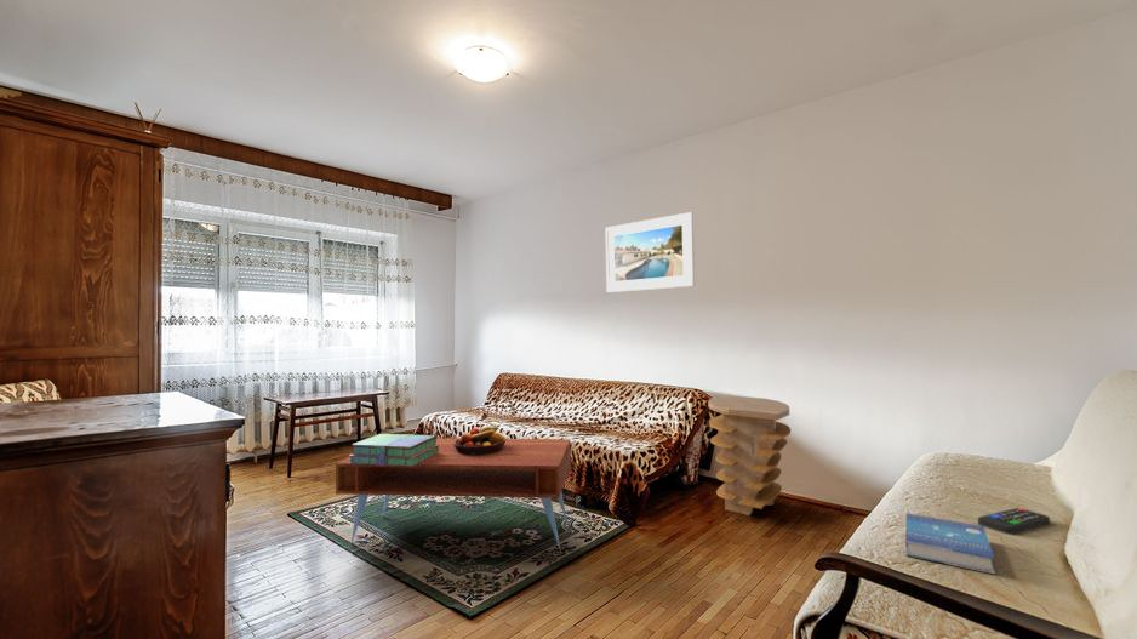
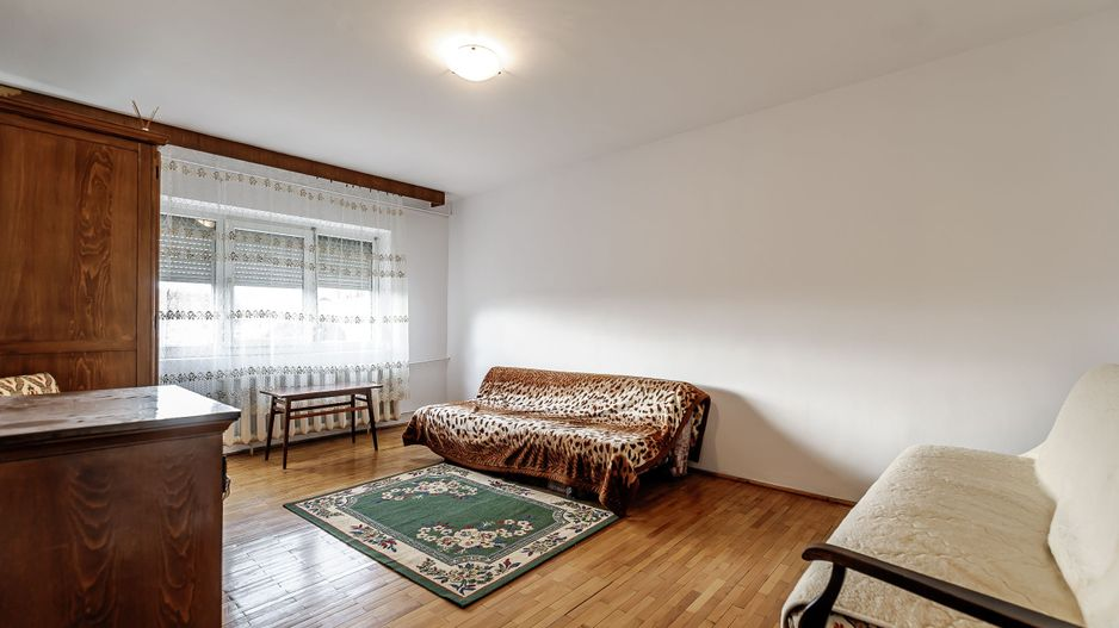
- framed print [605,211,696,293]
- coffee table [335,438,572,549]
- stack of books [348,433,439,467]
- fruit bowl [453,423,507,456]
- side table [707,394,792,517]
- remote control [977,507,1051,536]
- book [904,513,996,575]
